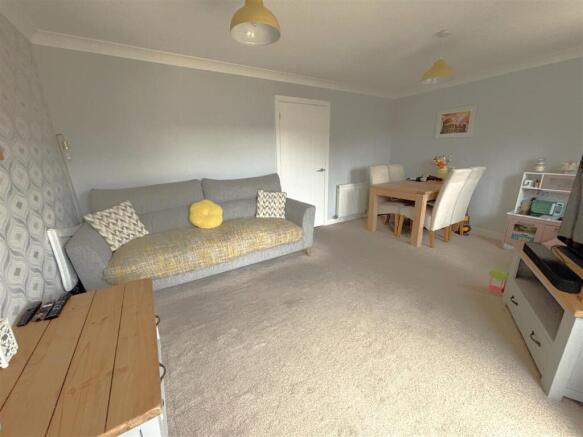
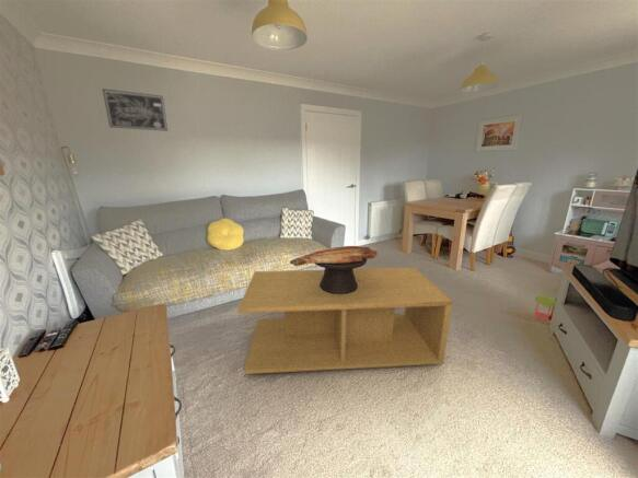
+ coffee table [236,266,454,375]
+ wall art [102,88,169,132]
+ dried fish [289,245,379,294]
